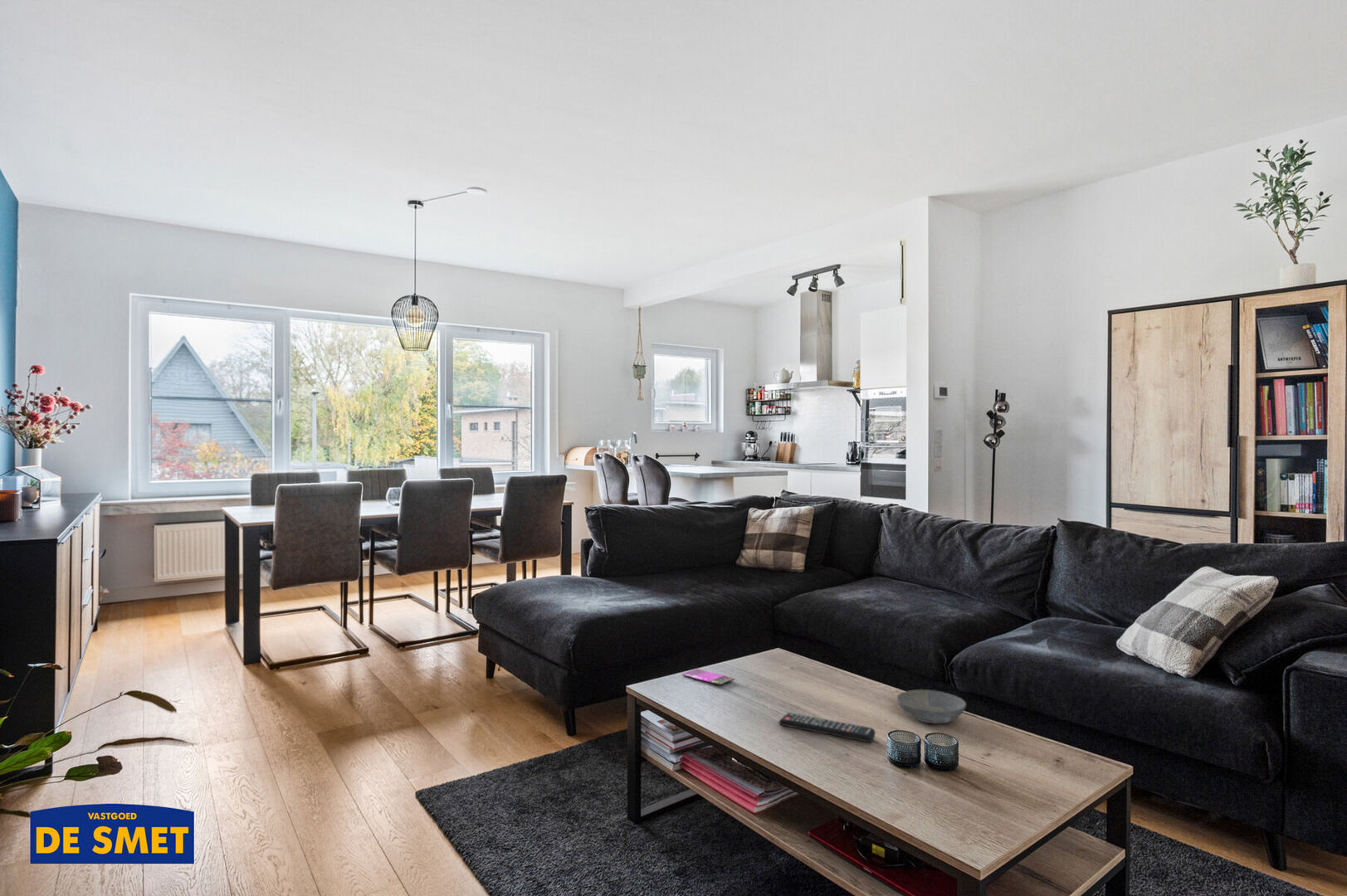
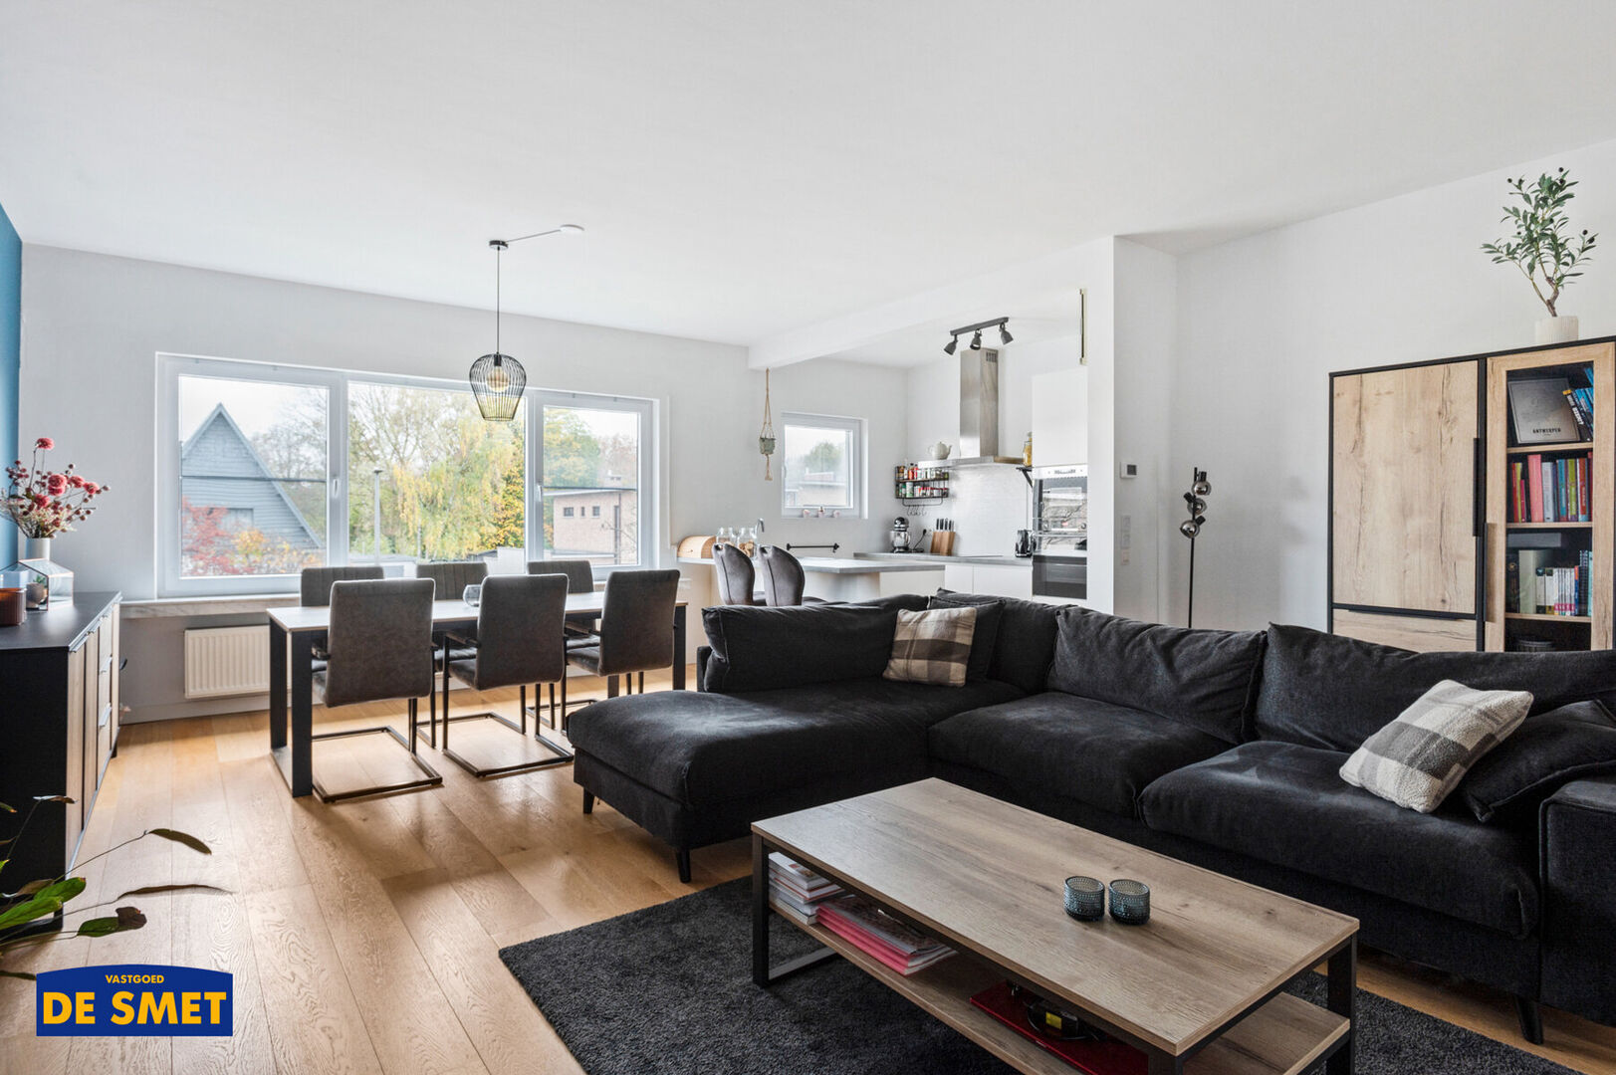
- bowl [896,689,967,724]
- remote control [778,712,876,743]
- smartphone [681,668,735,686]
